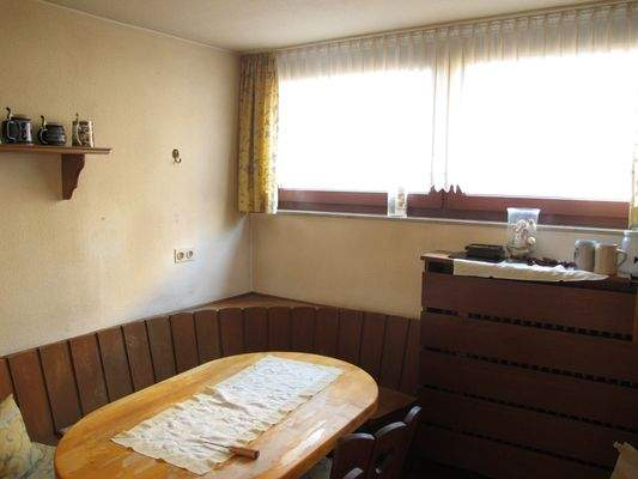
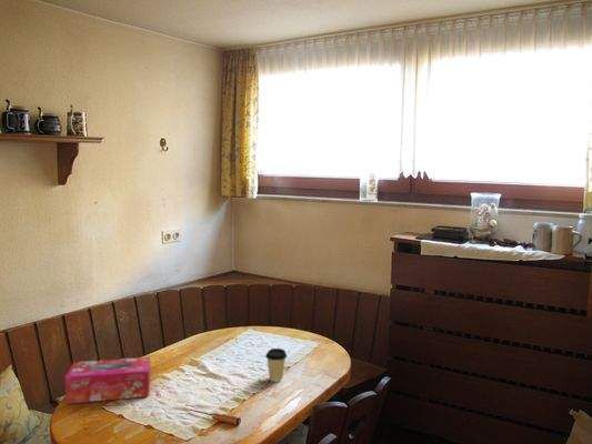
+ coffee cup [264,347,288,383]
+ tissue box [64,356,151,405]
